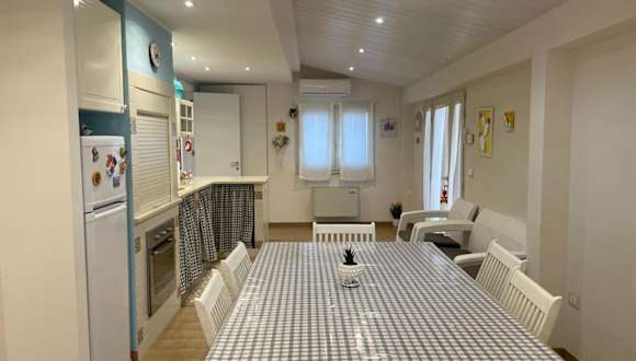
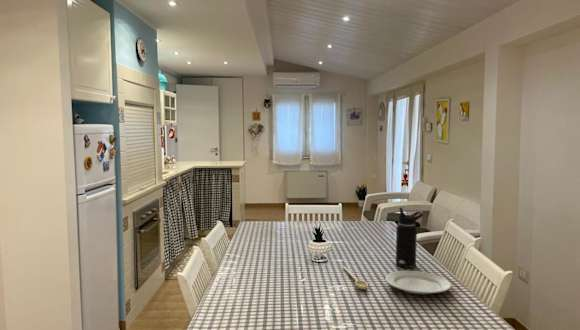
+ chinaware [385,270,452,295]
+ water bottle [395,206,424,269]
+ spoon [342,266,369,291]
